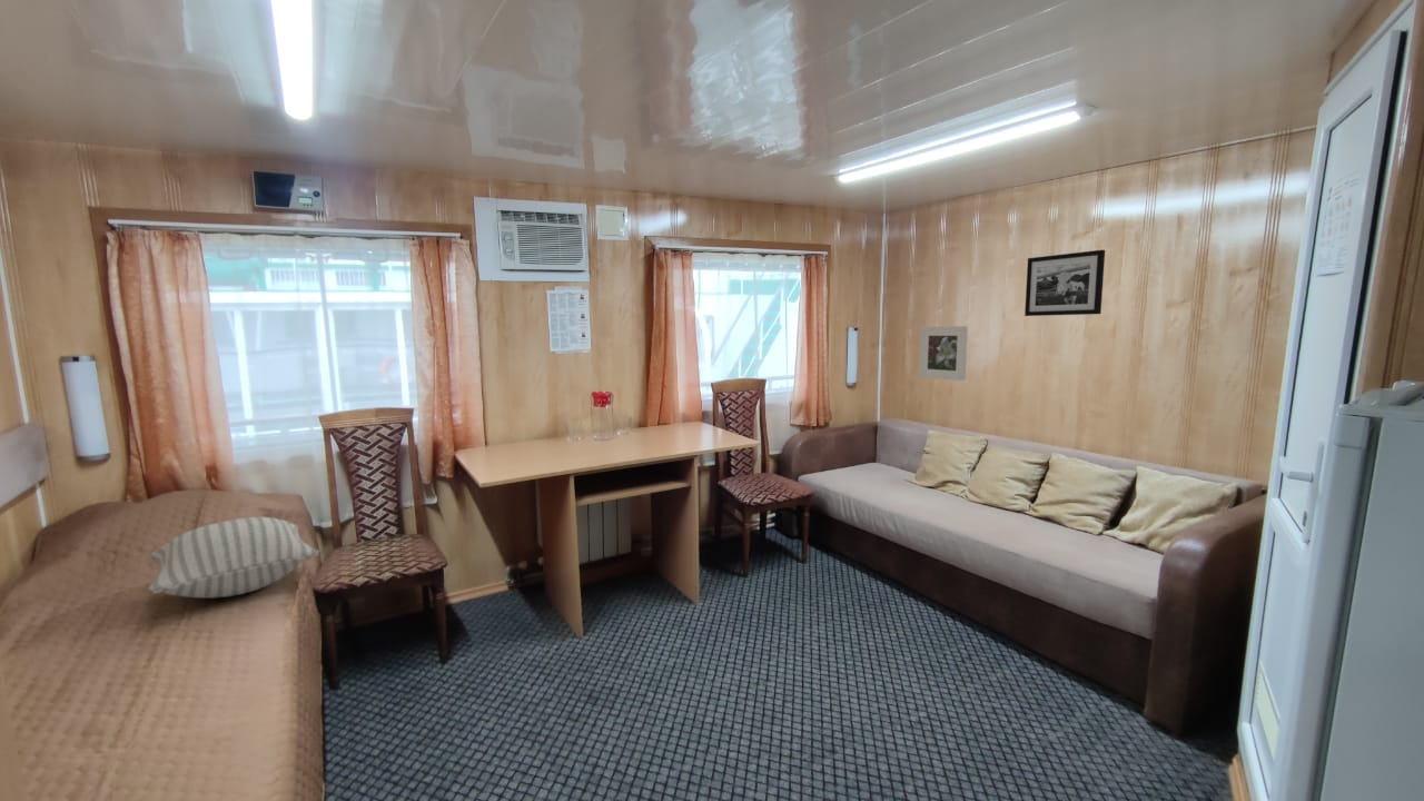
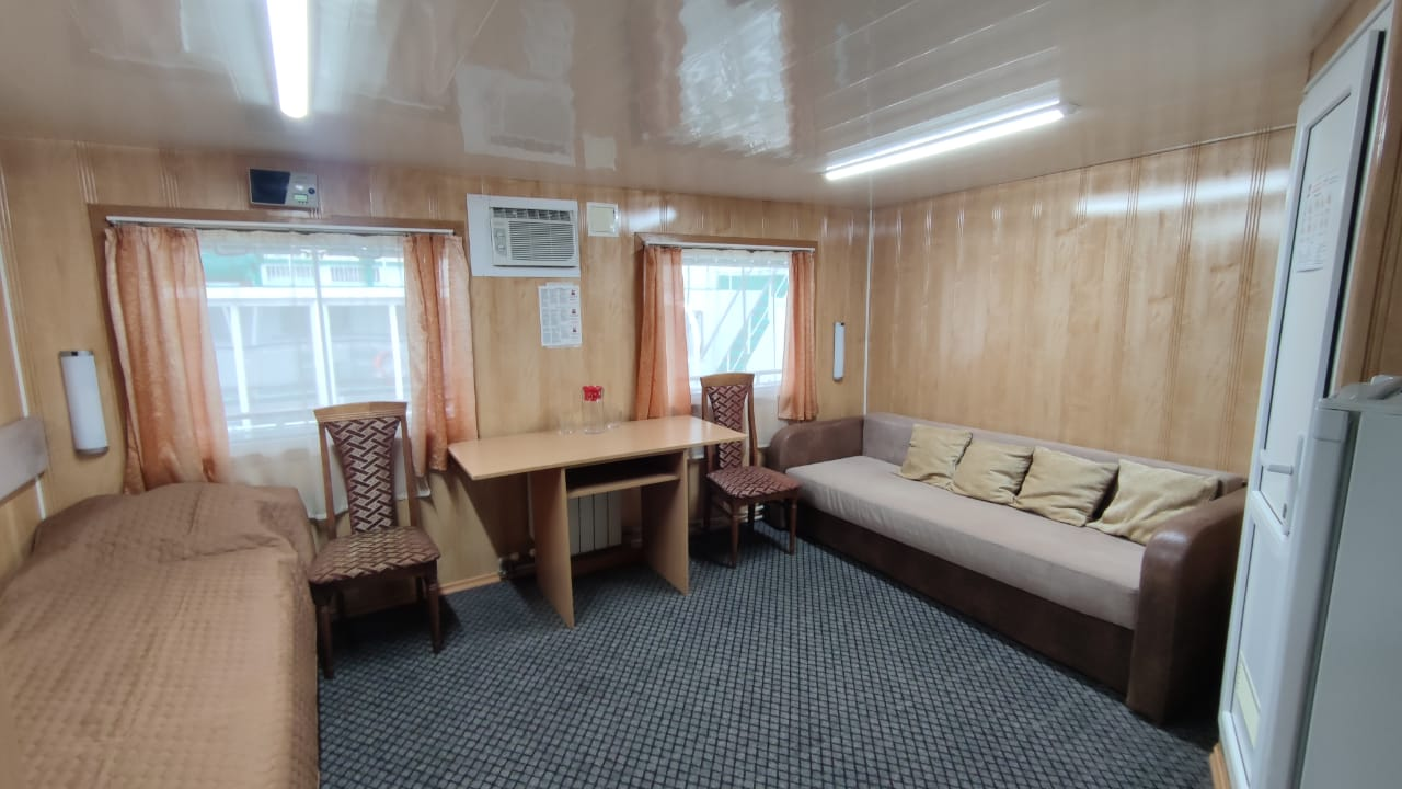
- pillow [148,516,320,600]
- picture frame [1024,249,1106,317]
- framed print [919,325,969,382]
